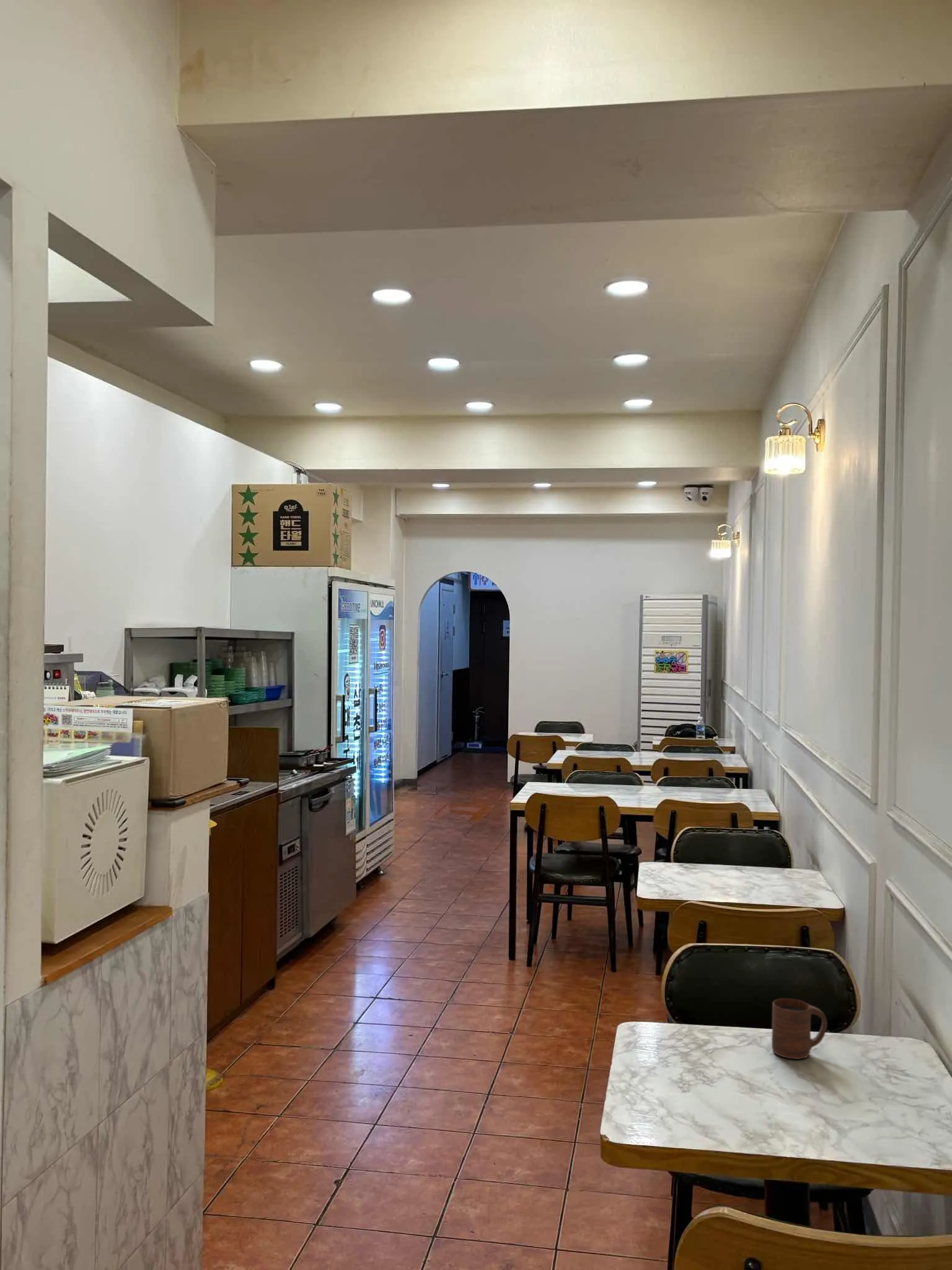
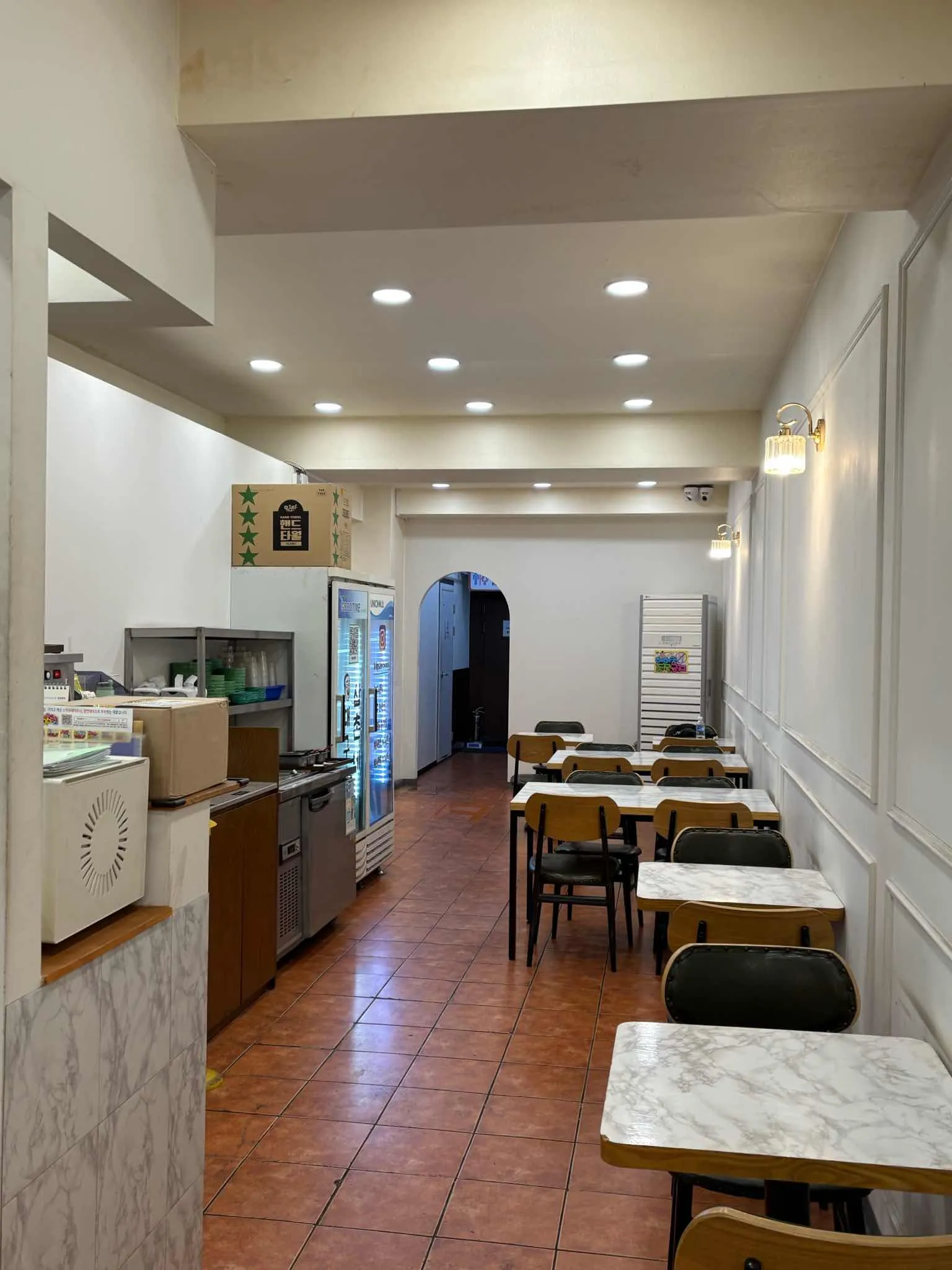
- cup [771,998,828,1060]
